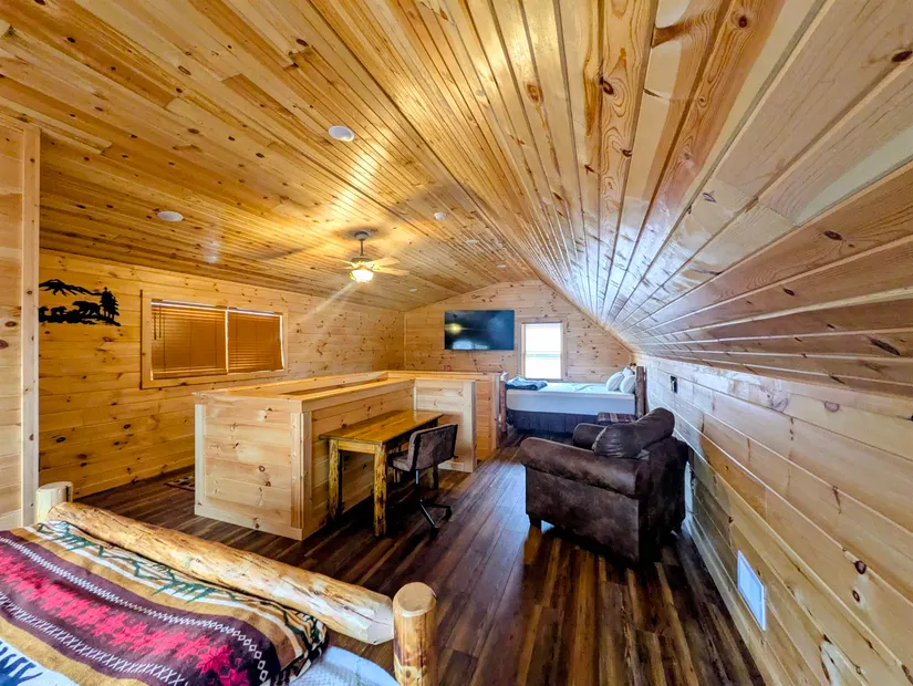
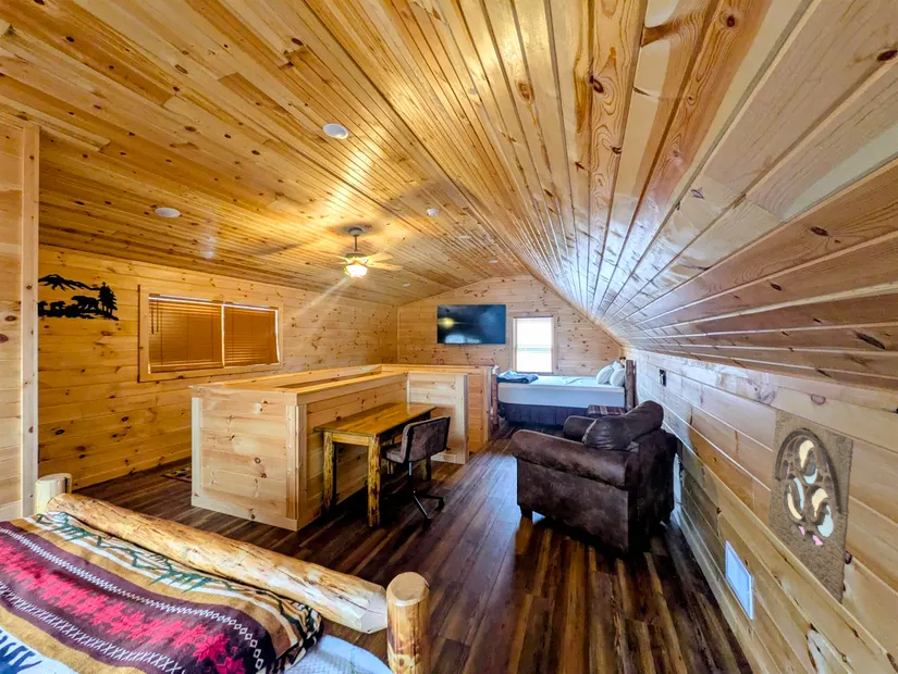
+ wall ornament [767,409,854,606]
